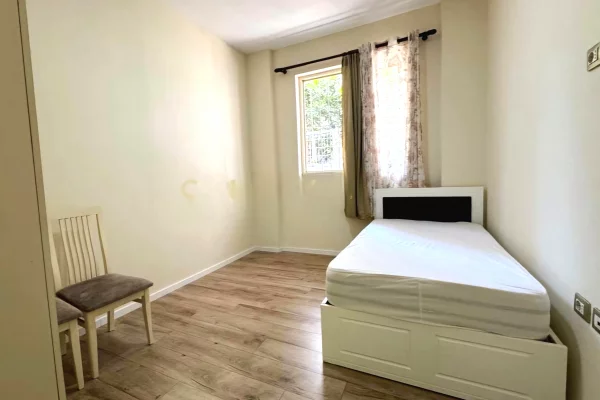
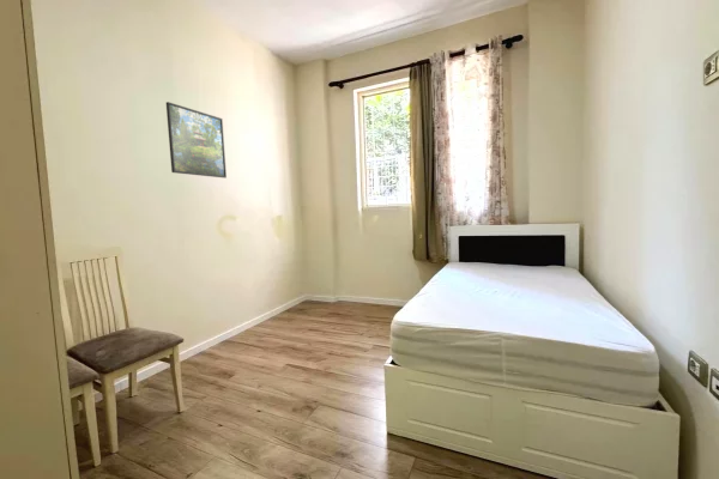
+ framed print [165,101,228,180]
